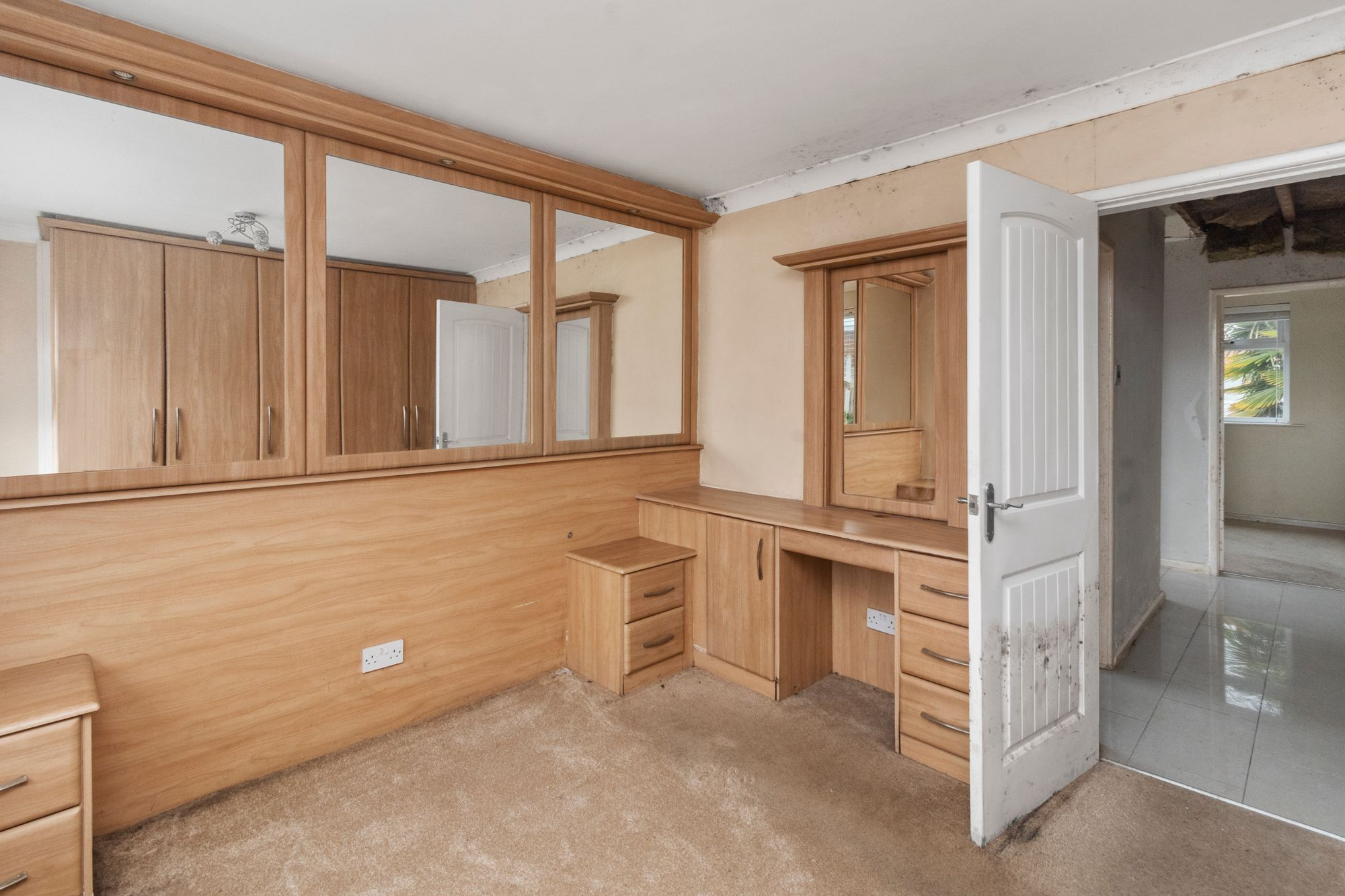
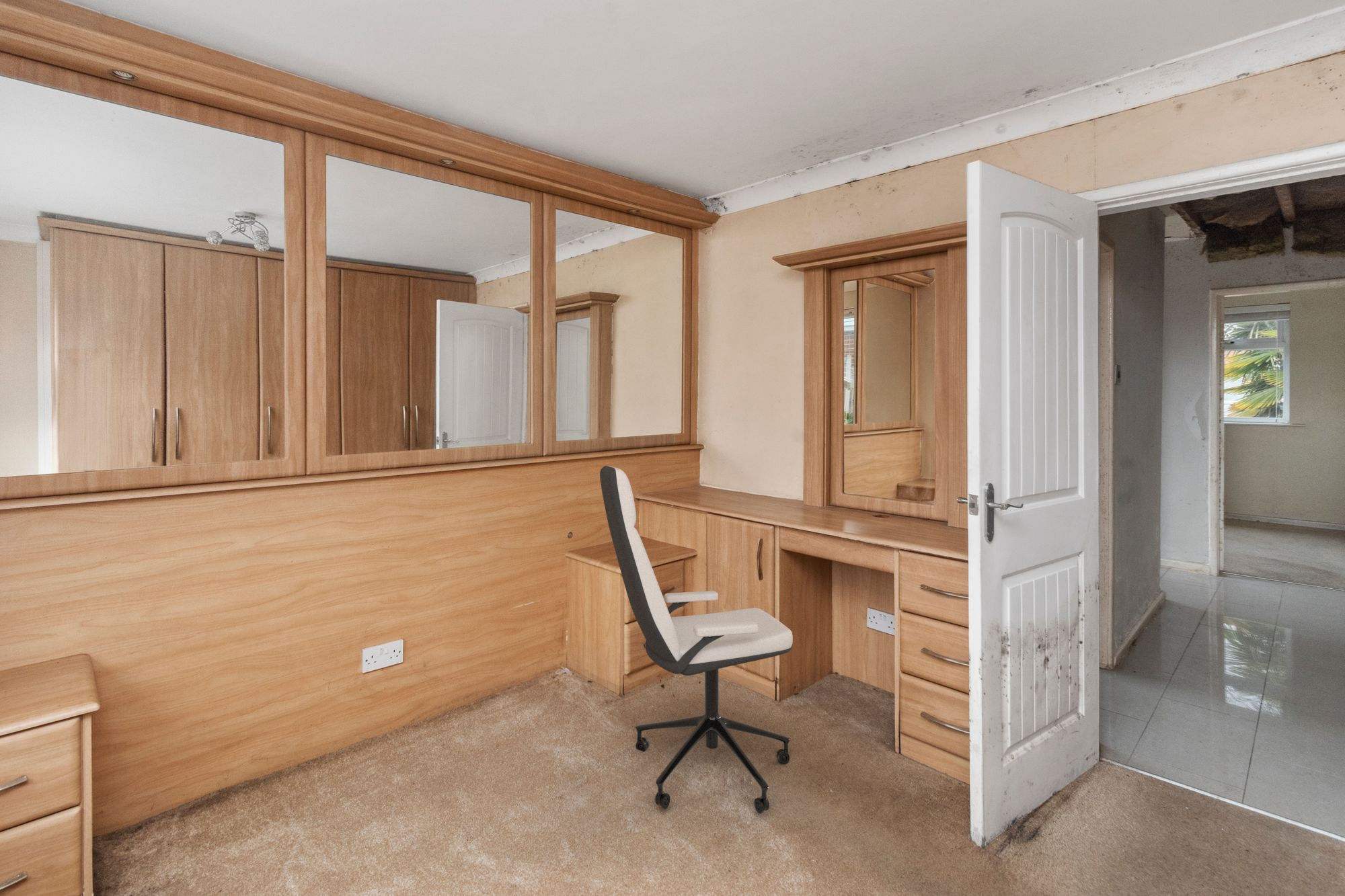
+ office chair [599,465,794,814]
